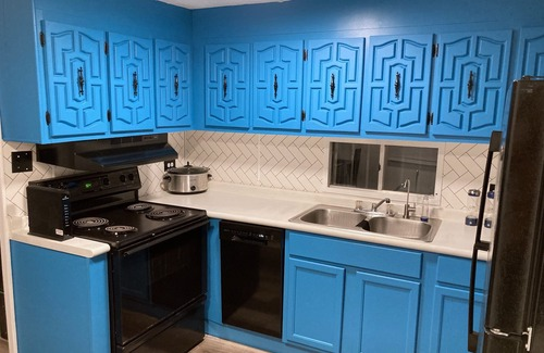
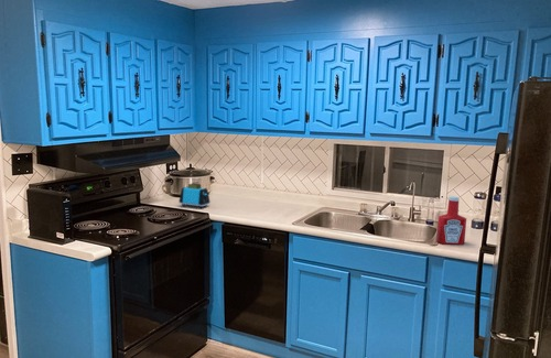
+ soap bottle [435,195,467,246]
+ toaster [177,182,212,209]
